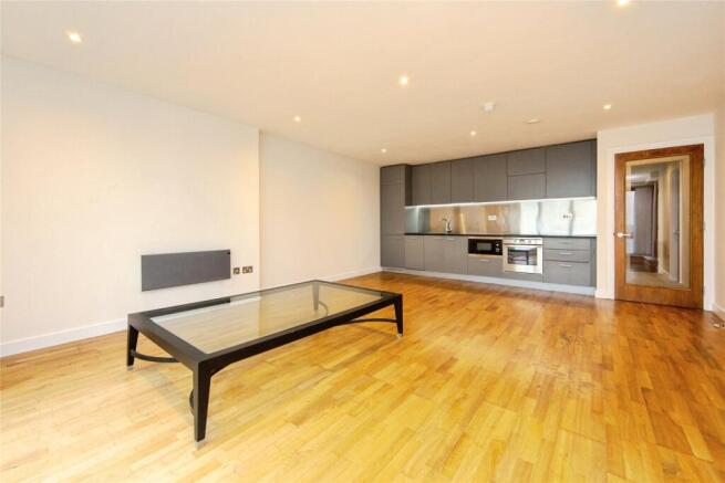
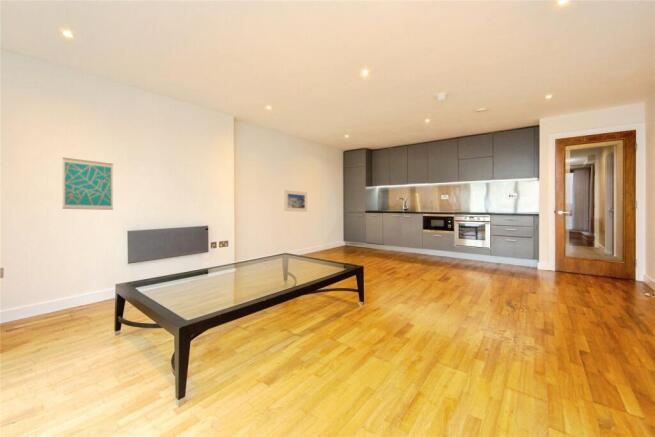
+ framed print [284,189,308,213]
+ wall art [61,157,114,211]
